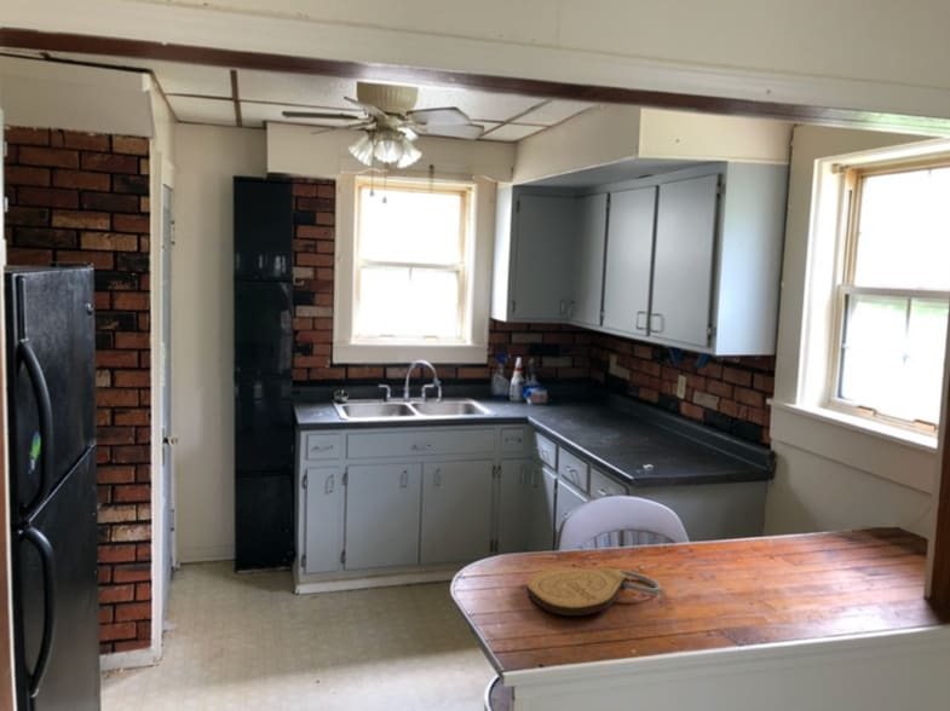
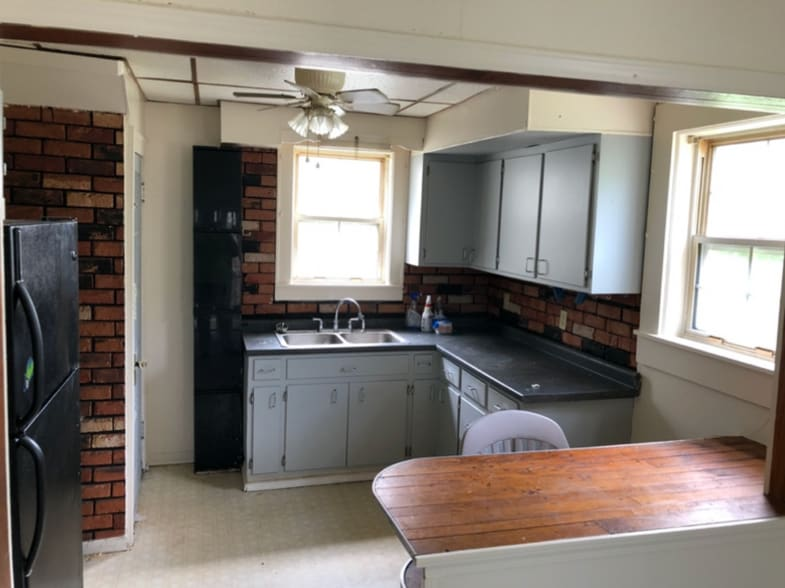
- key chain [525,567,662,617]
